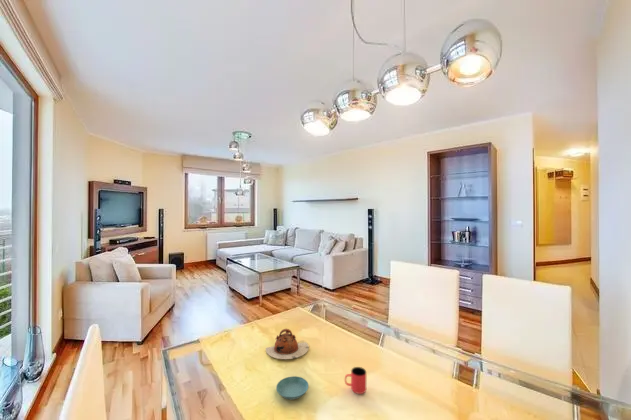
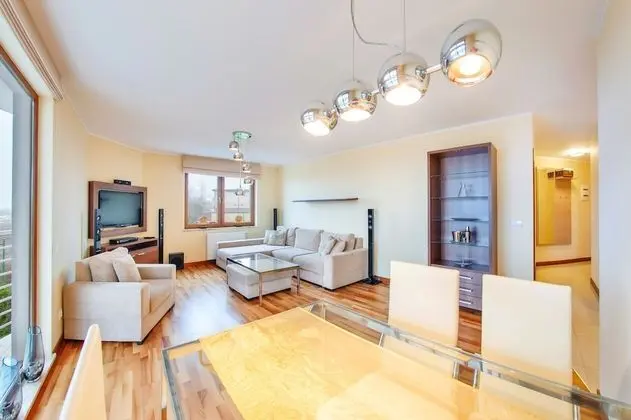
- cup [344,366,367,395]
- teapot [265,328,310,360]
- saucer [275,375,310,401]
